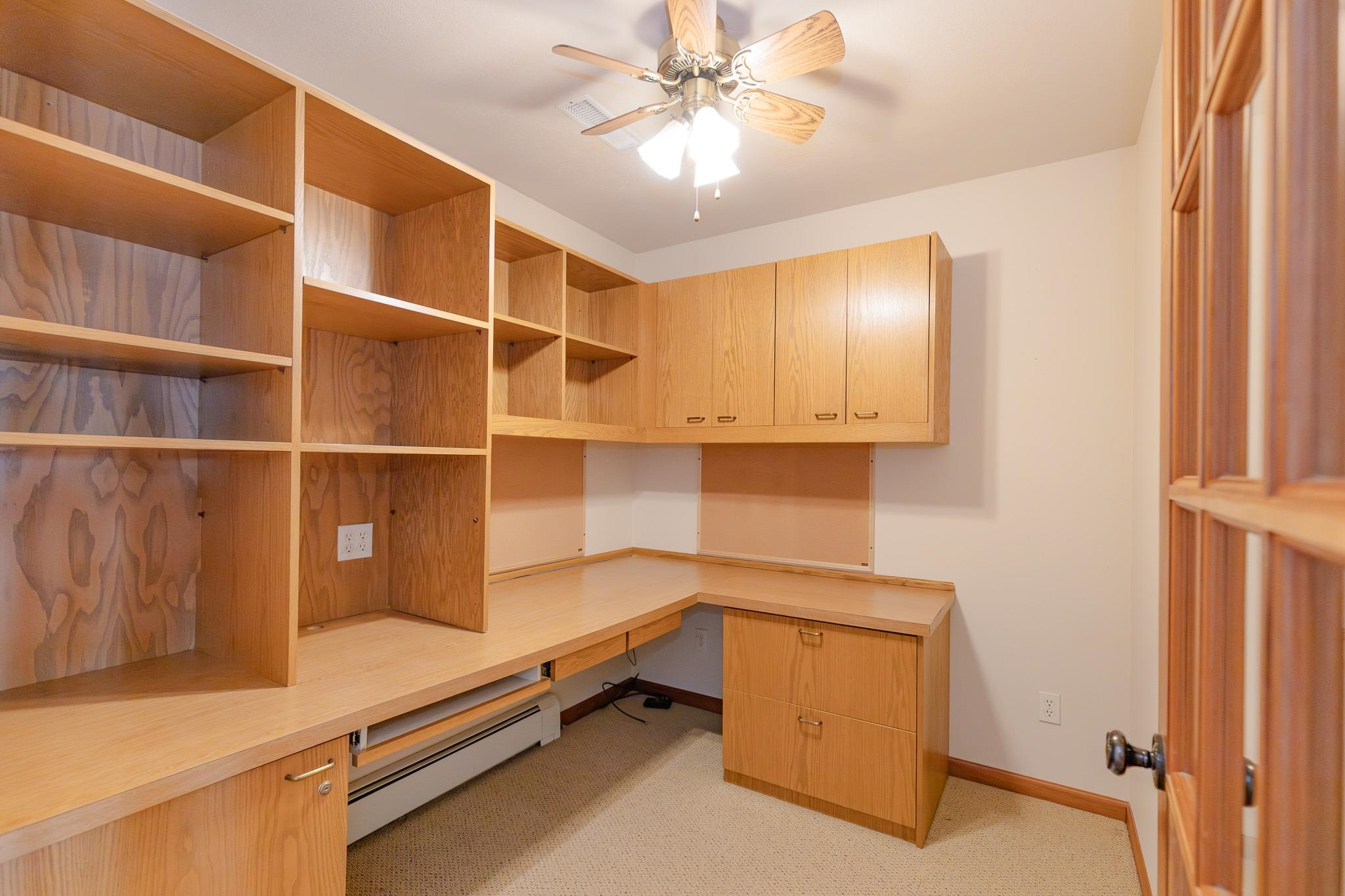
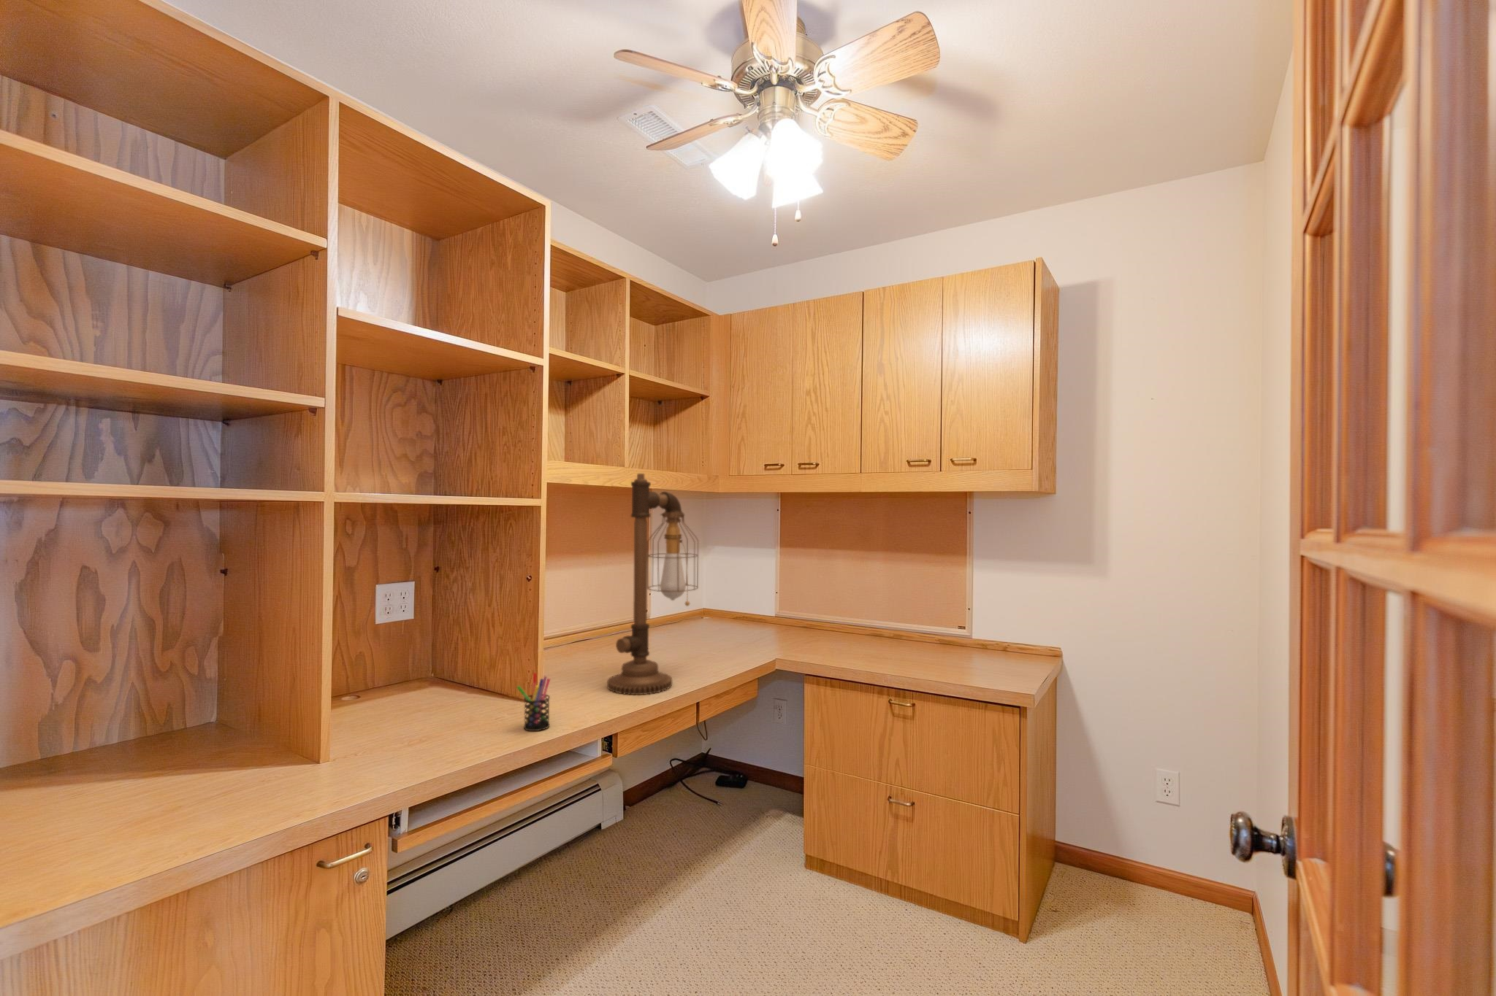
+ pen holder [516,673,551,731]
+ desk lamp [606,472,699,696]
